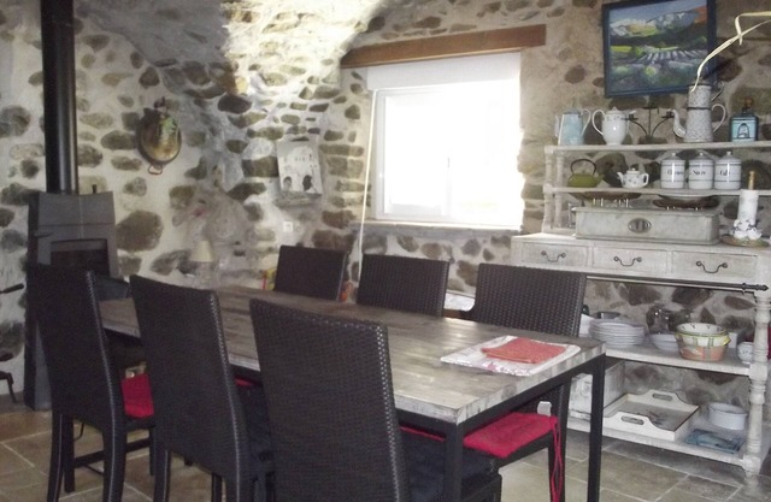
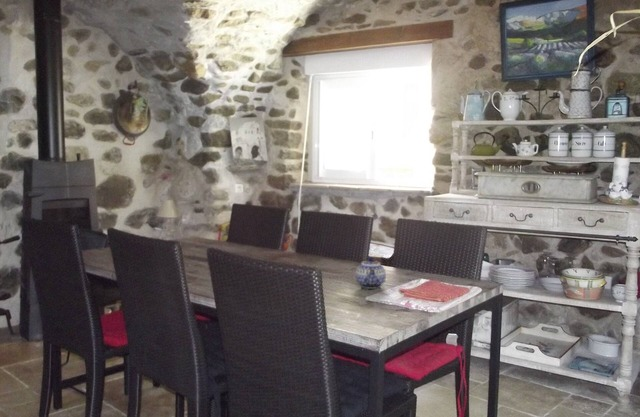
+ teapot [355,256,387,290]
